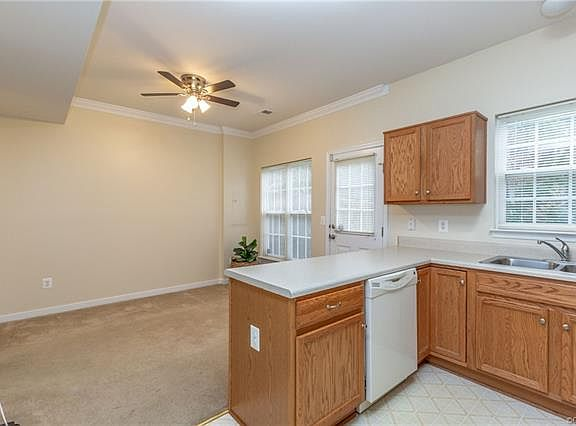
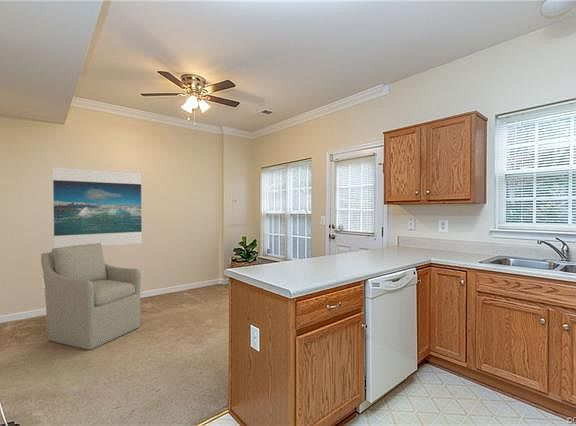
+ chair [40,243,142,351]
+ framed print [52,166,143,249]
